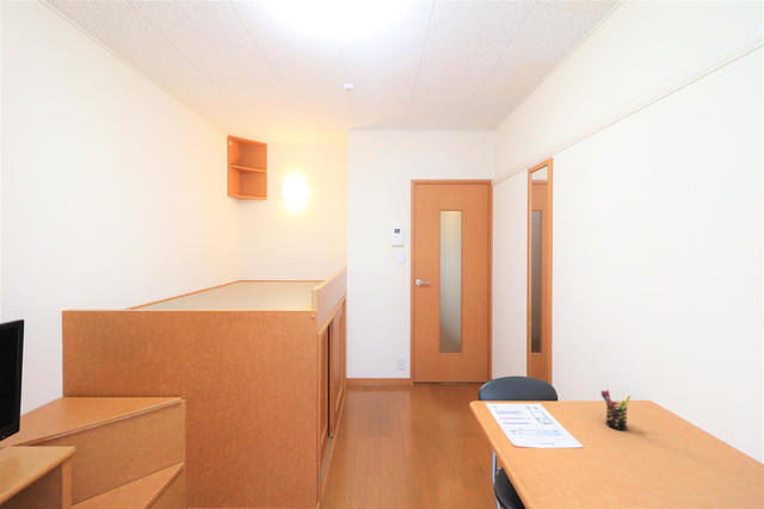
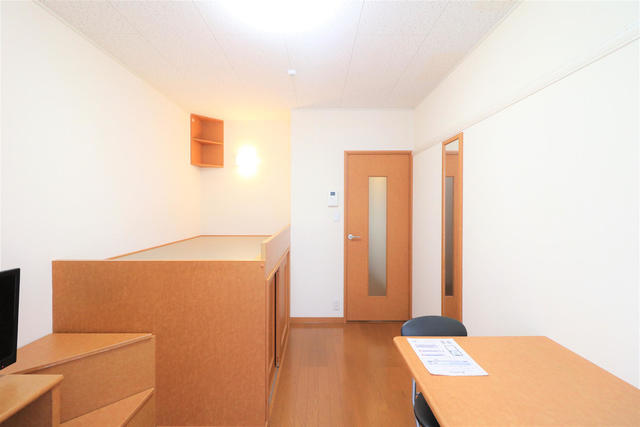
- pen holder [599,389,631,432]
